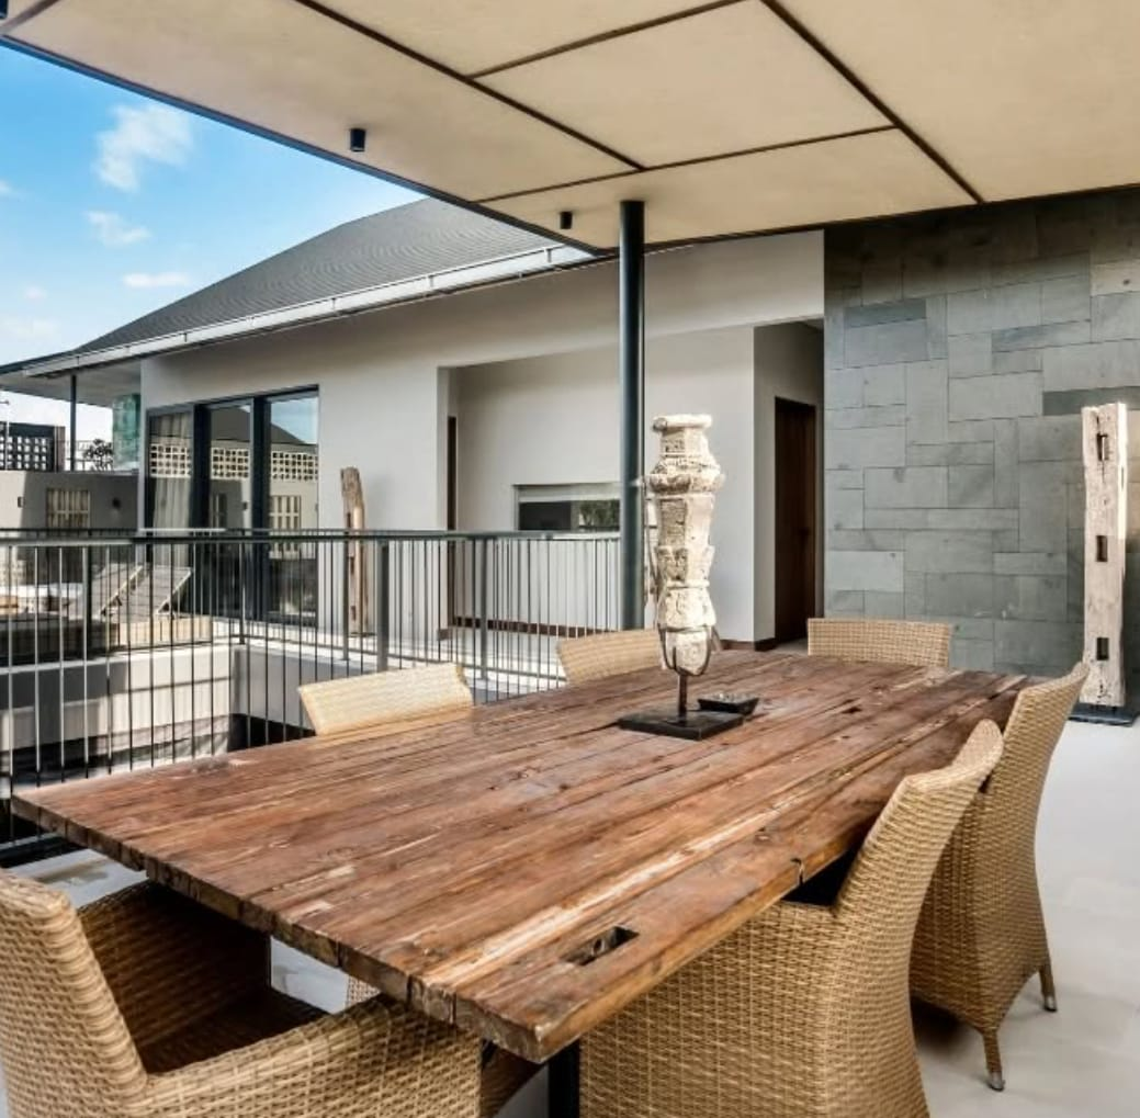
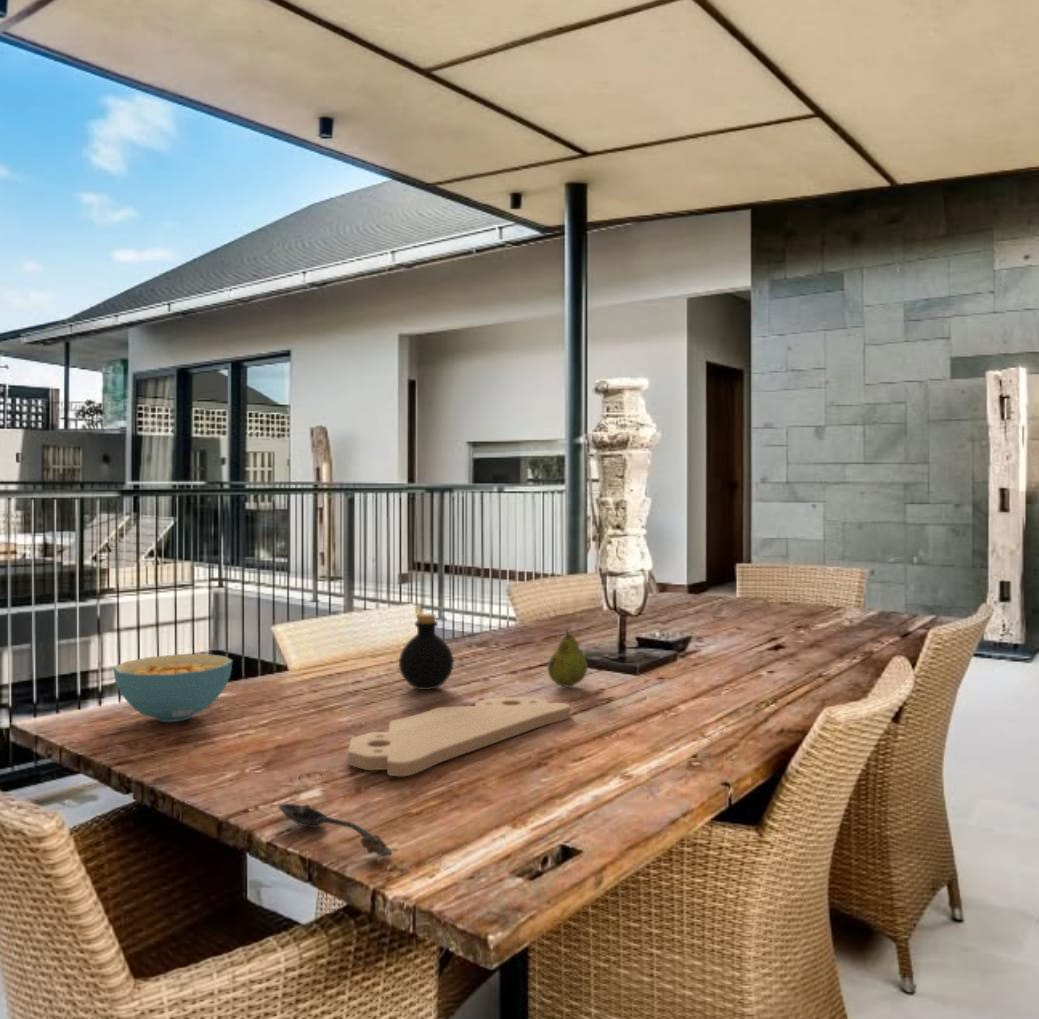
+ bottle [398,613,455,691]
+ fruit [546,629,589,688]
+ cereal bowl [112,653,234,723]
+ spoon [277,803,393,857]
+ cutting board [347,696,571,777]
